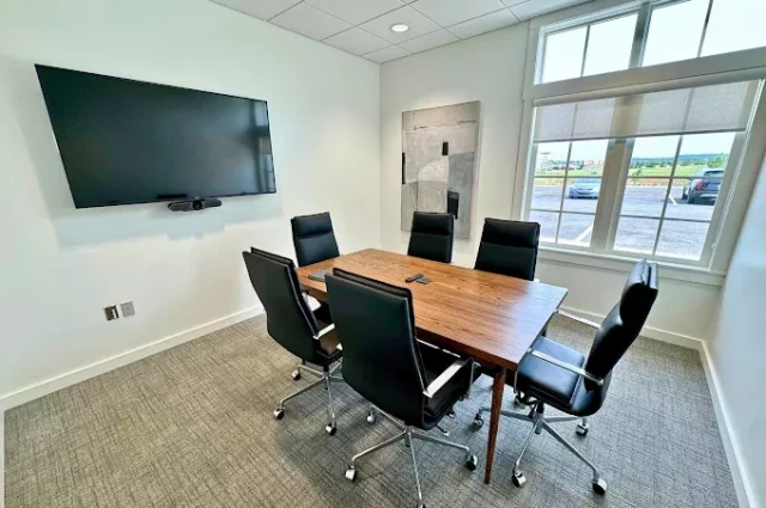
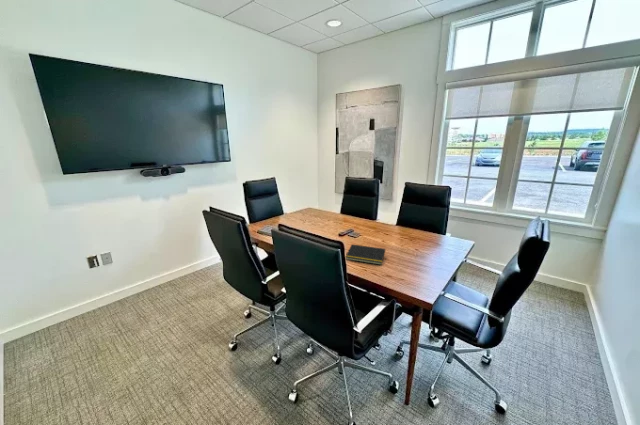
+ notepad [345,243,386,266]
